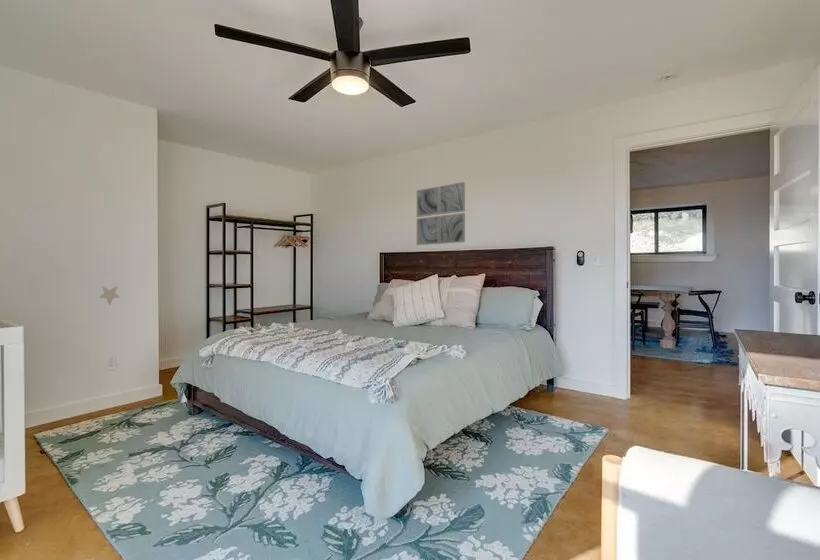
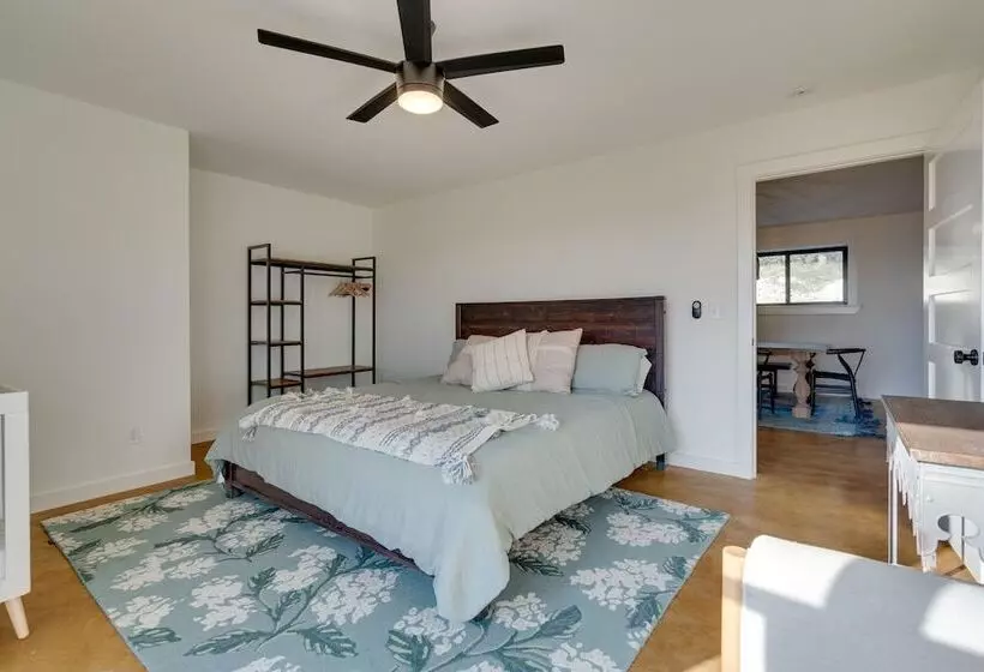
- decorative star [99,285,121,306]
- wall art [416,181,466,246]
